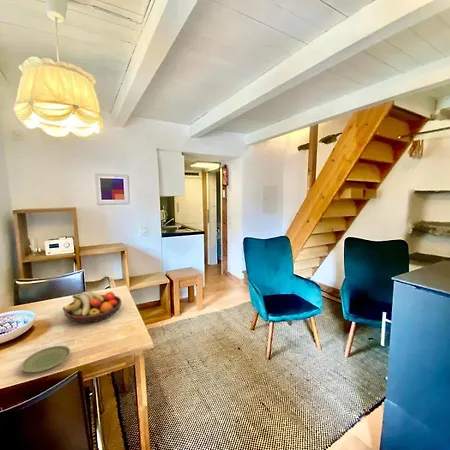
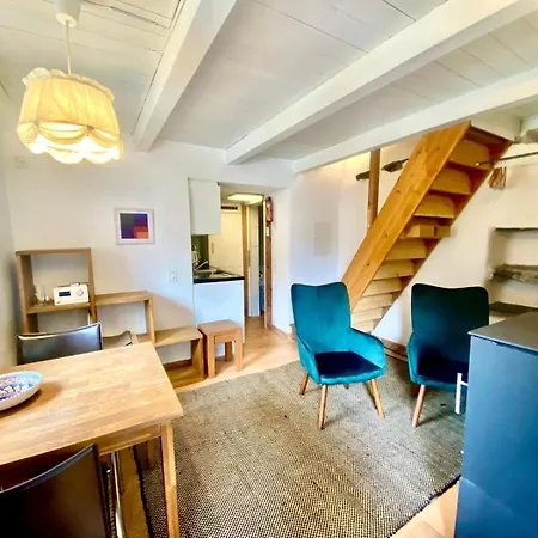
- fruit bowl [62,291,122,324]
- plate [20,345,71,373]
